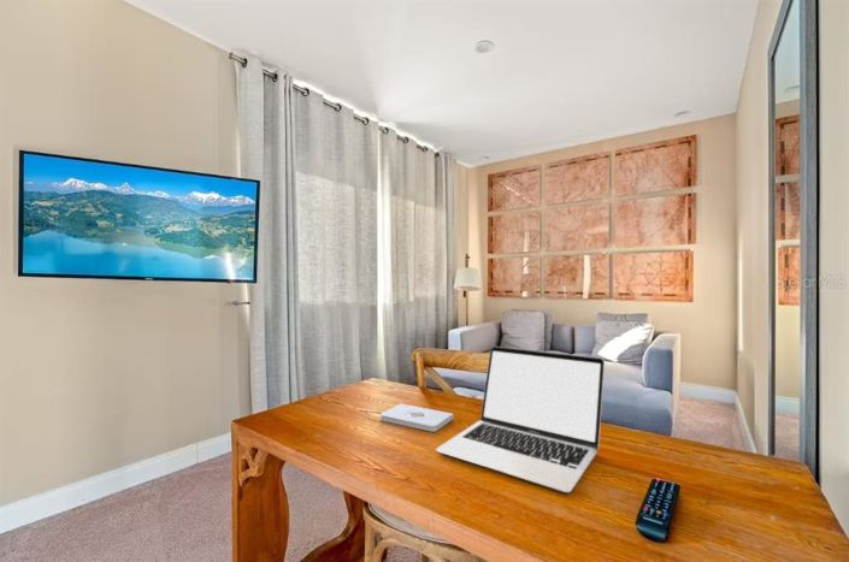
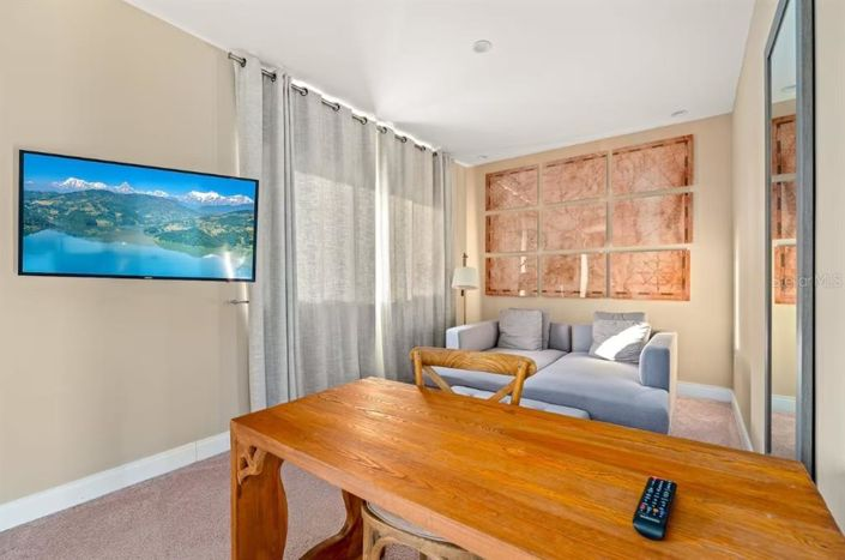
- laptop [435,345,606,493]
- notepad [379,403,454,432]
